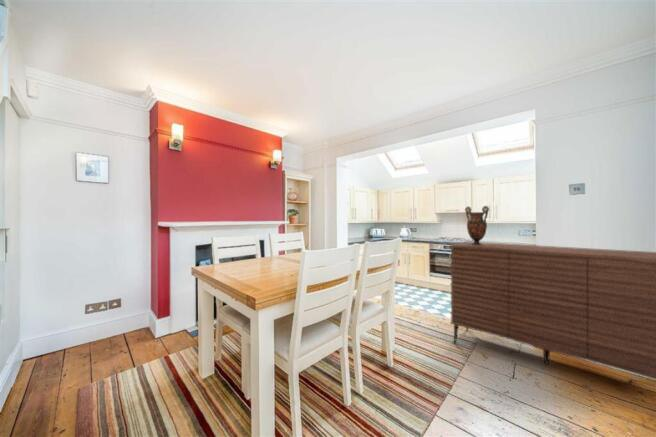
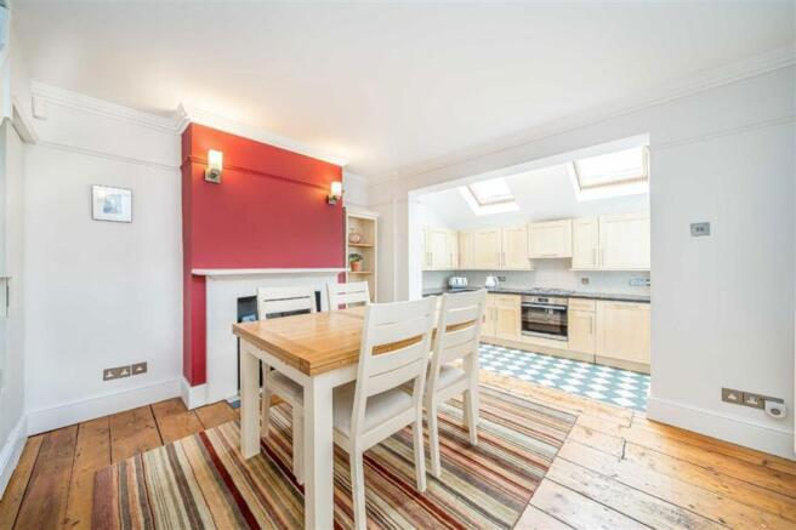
- vase [464,205,490,245]
- sideboard [449,240,656,380]
